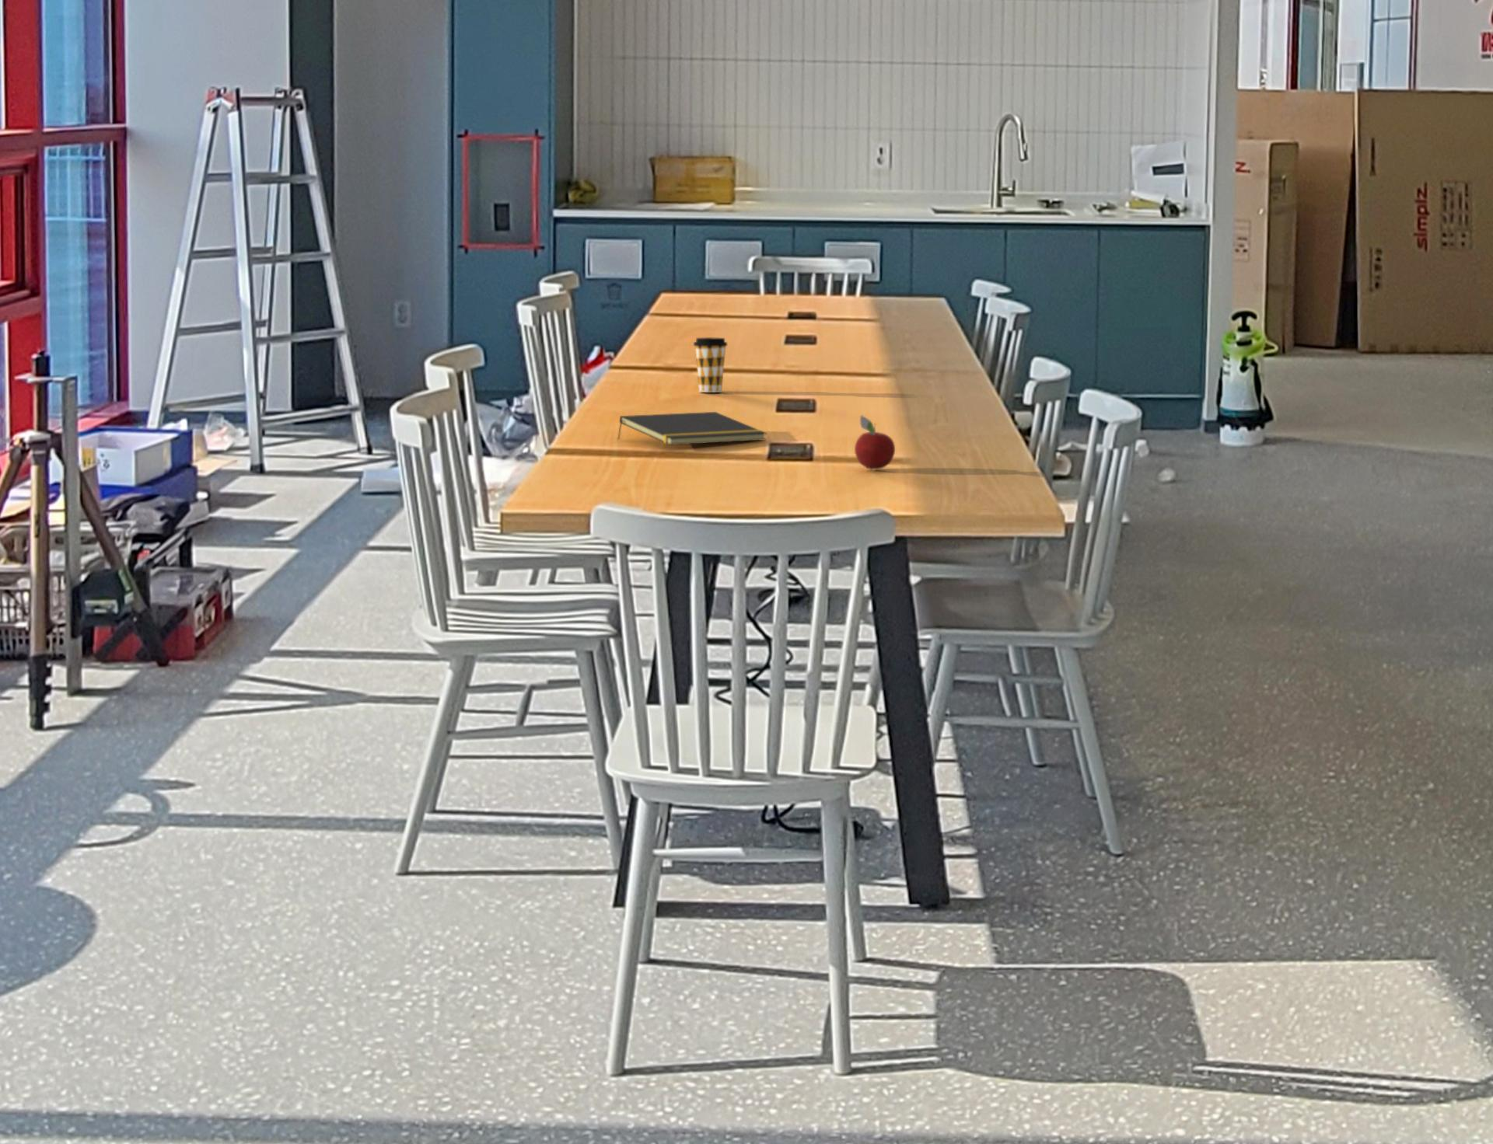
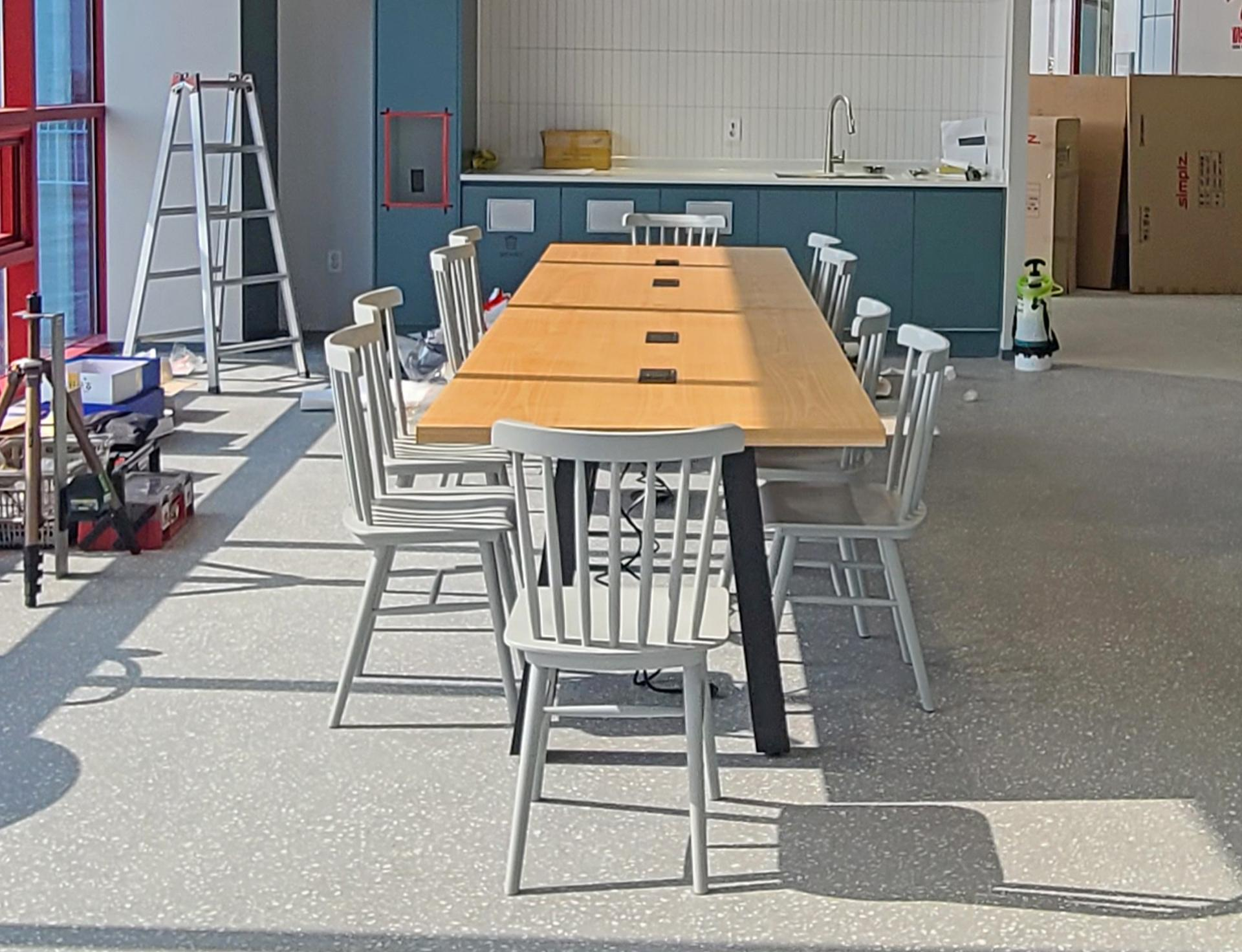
- coffee cup [692,336,728,393]
- fruit [853,415,896,470]
- notepad [617,411,767,446]
